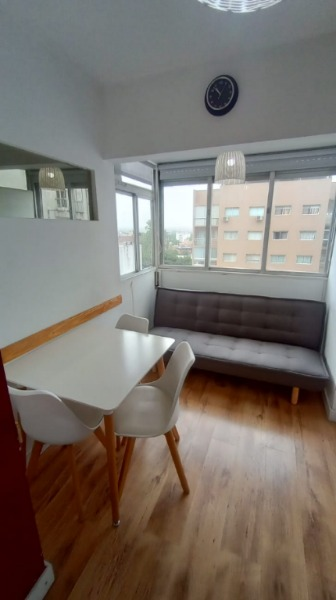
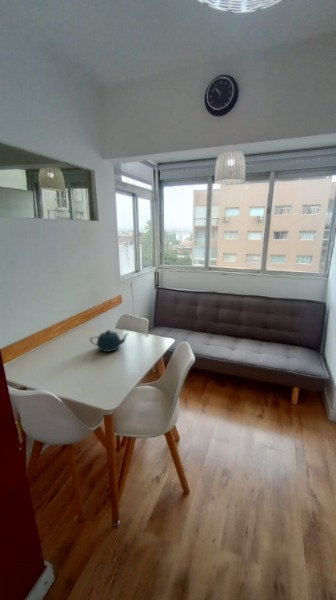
+ teapot [89,329,130,353]
